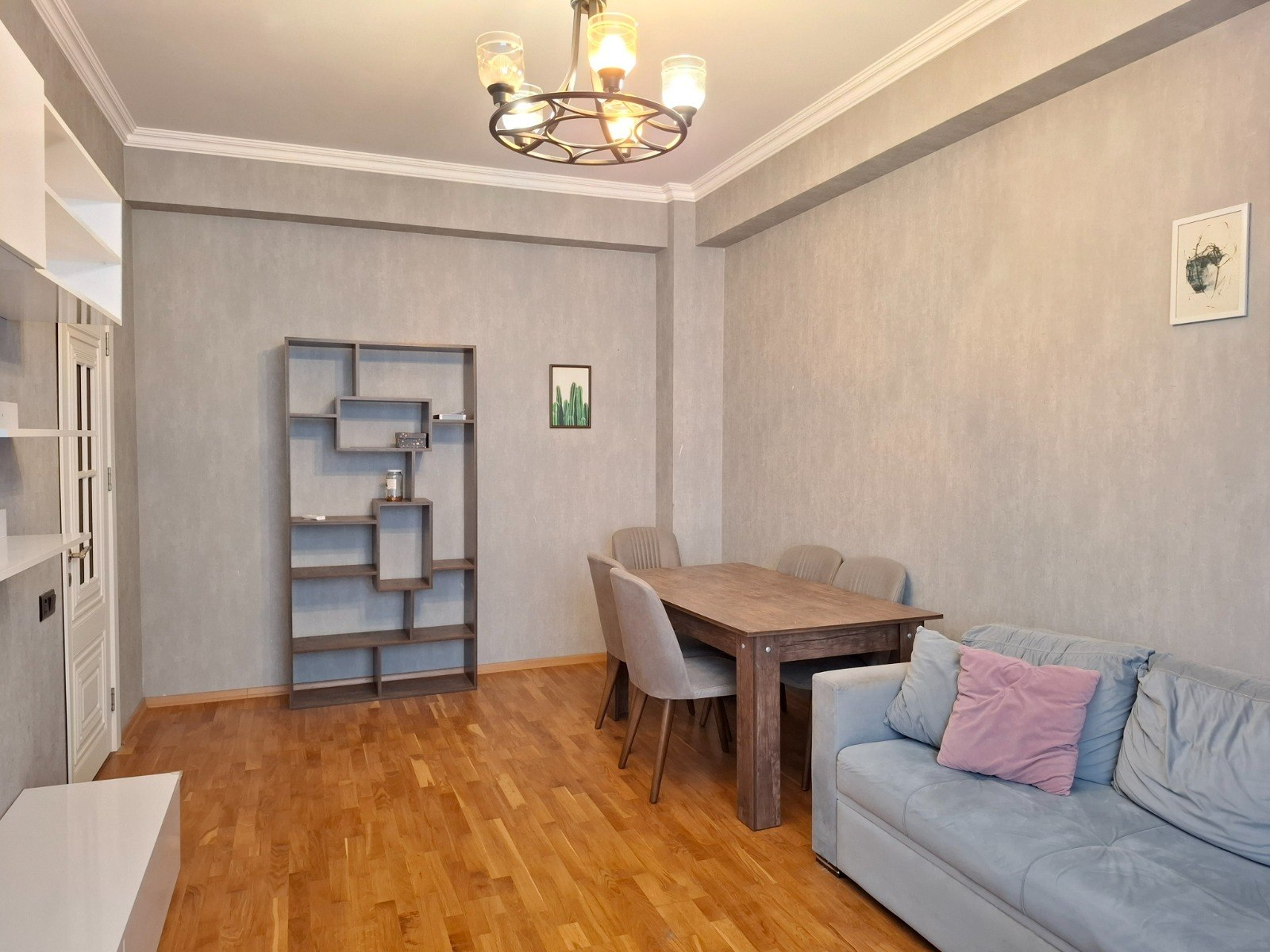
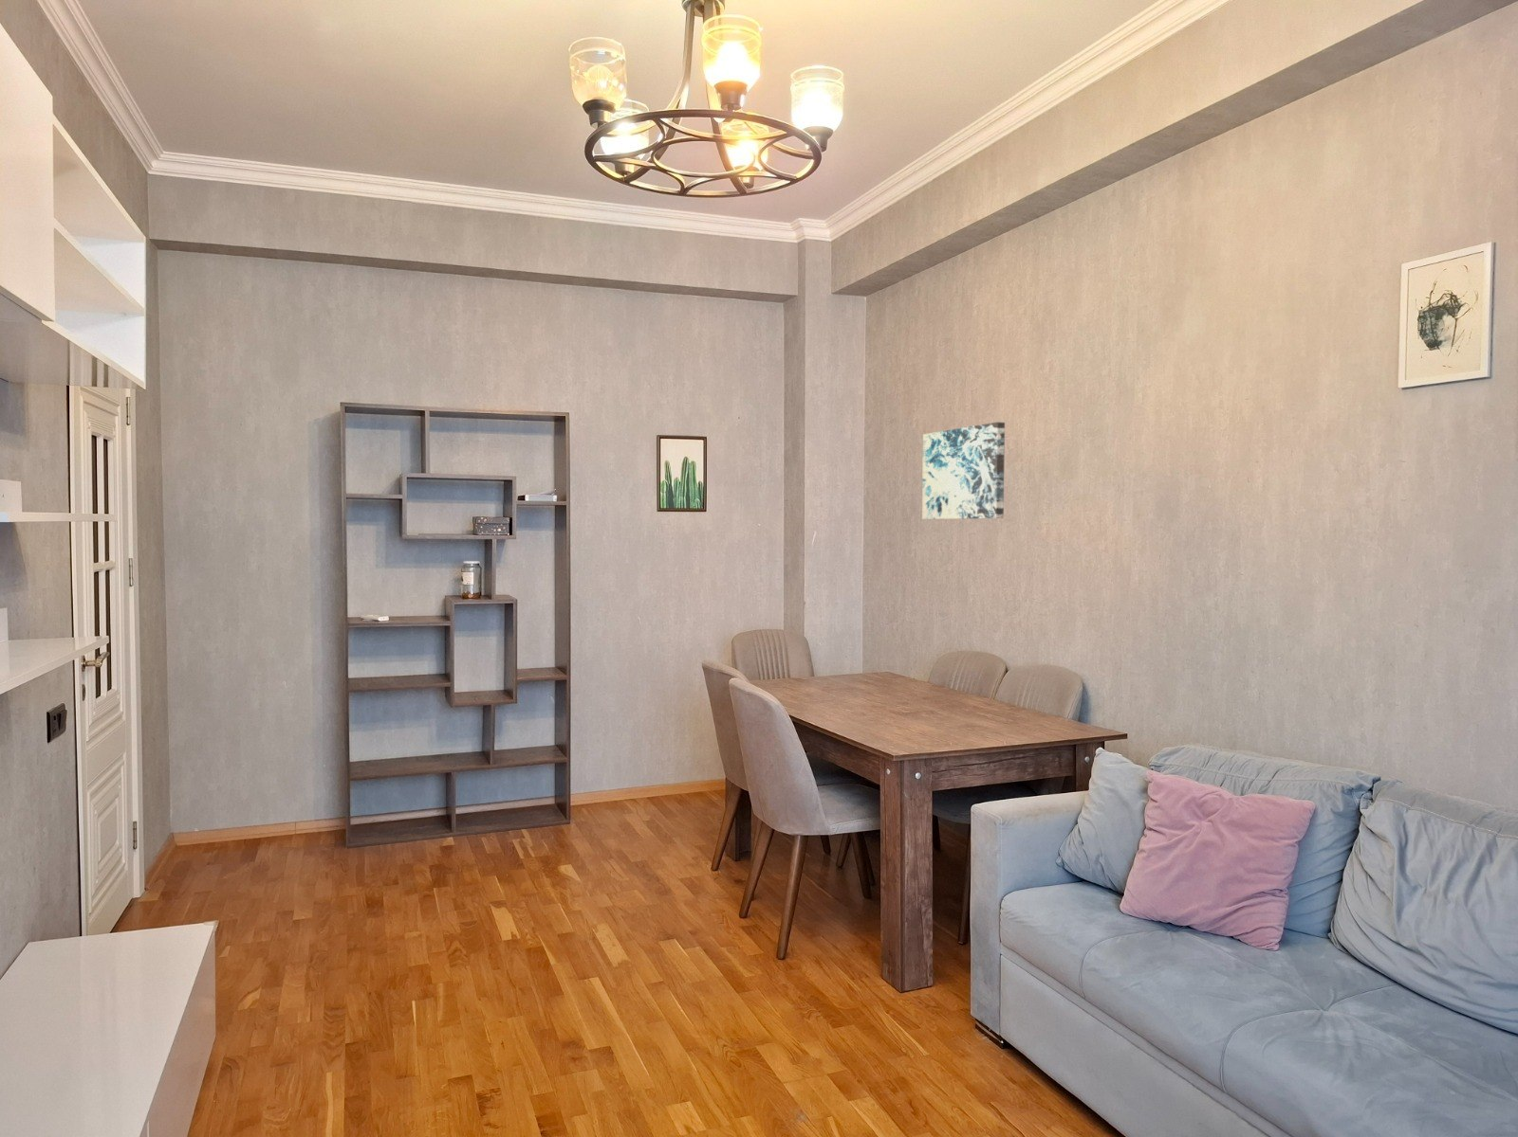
+ wall art [922,422,1005,521]
